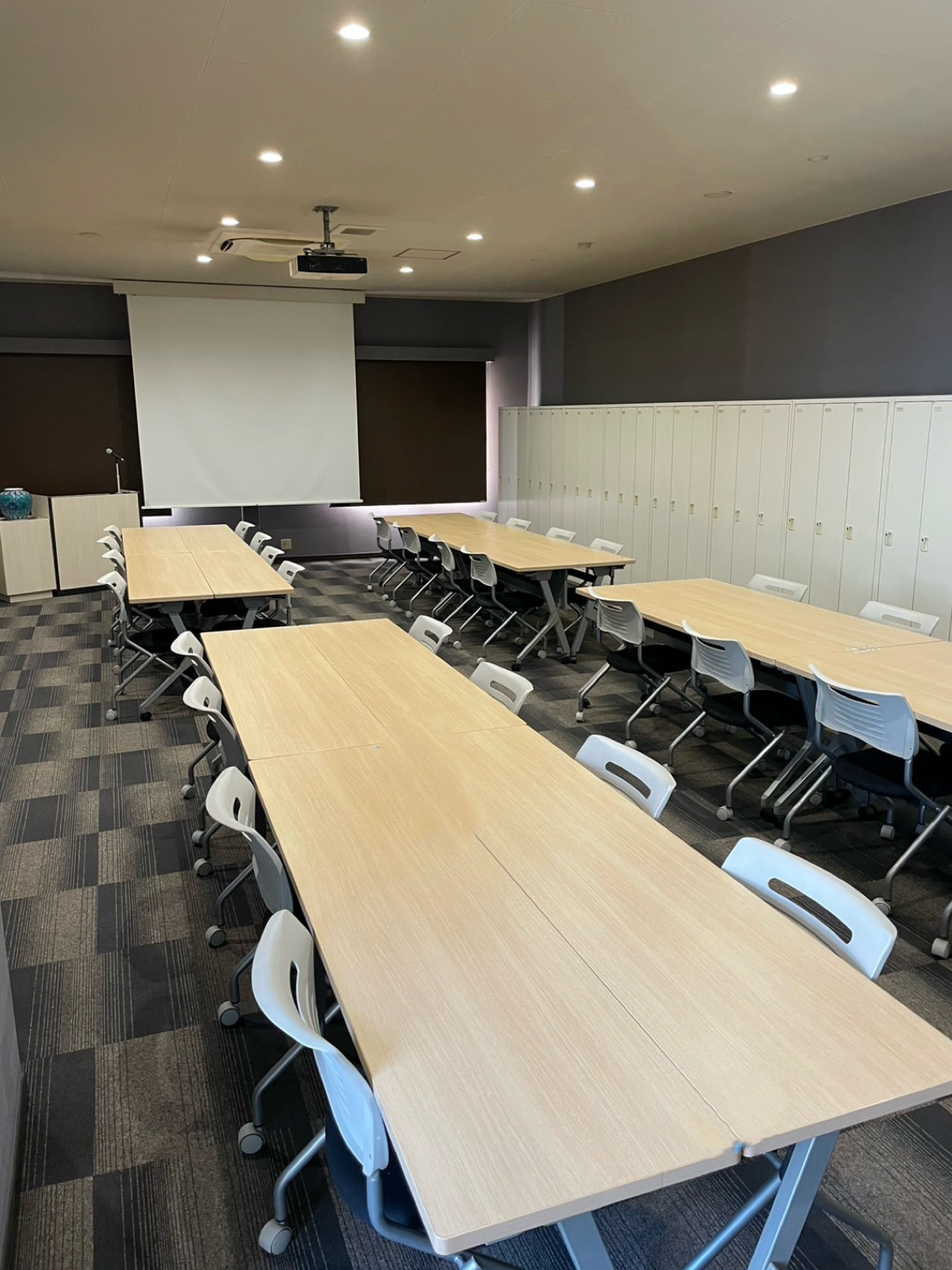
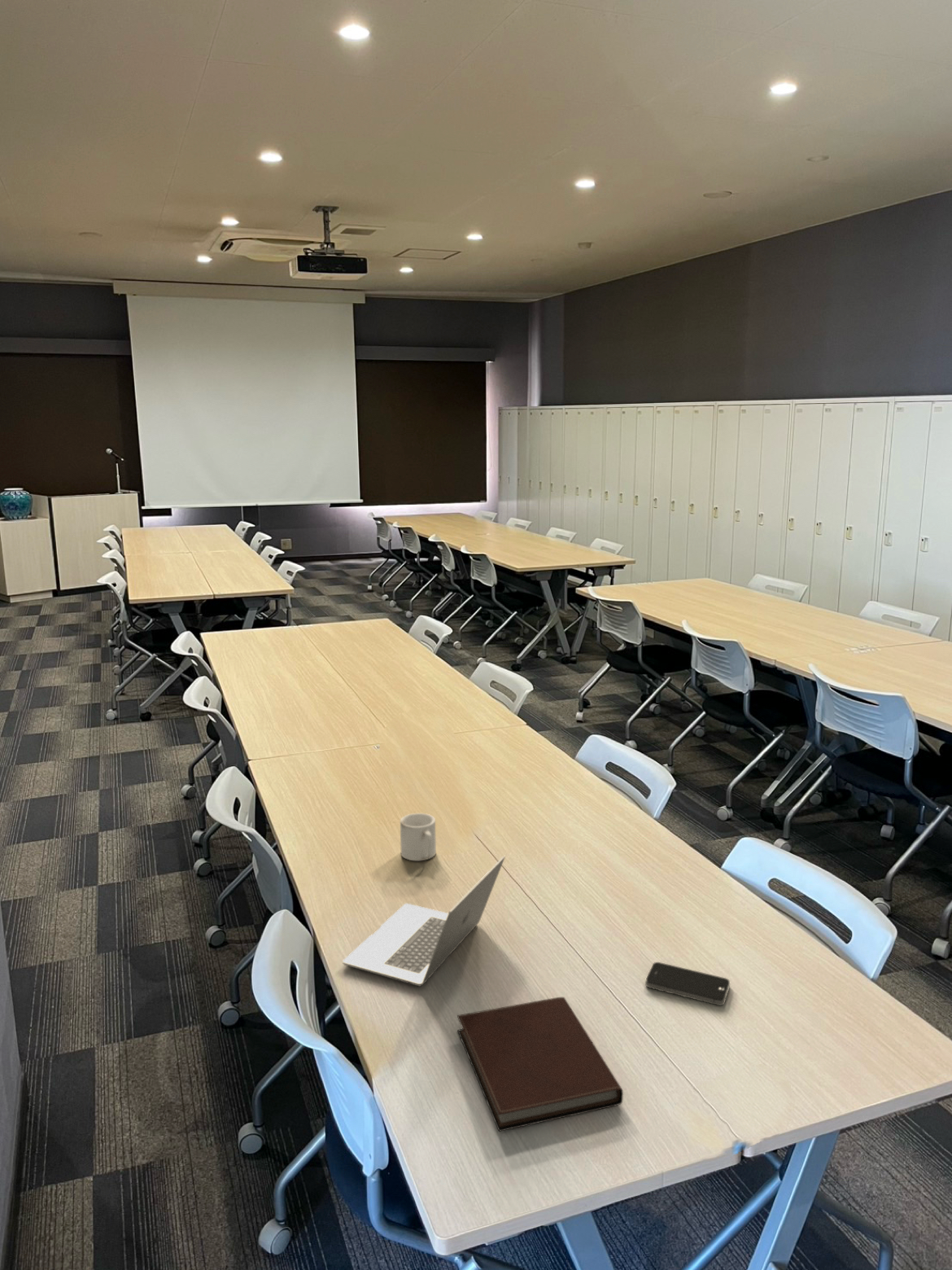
+ smartphone [644,961,731,1006]
+ mug [400,812,437,861]
+ laptop [342,856,506,988]
+ notebook [456,996,624,1132]
